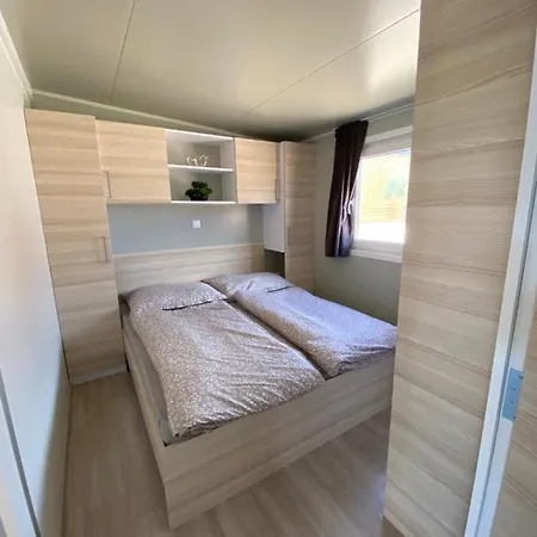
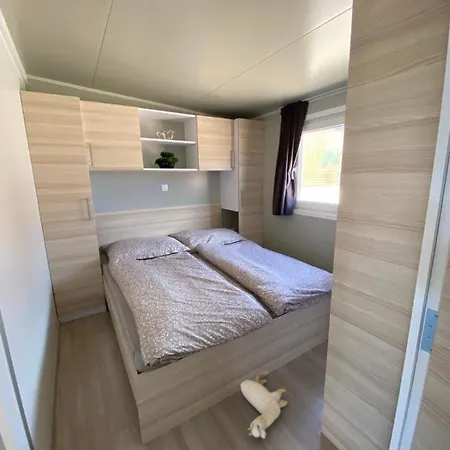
+ plush toy [240,369,289,439]
